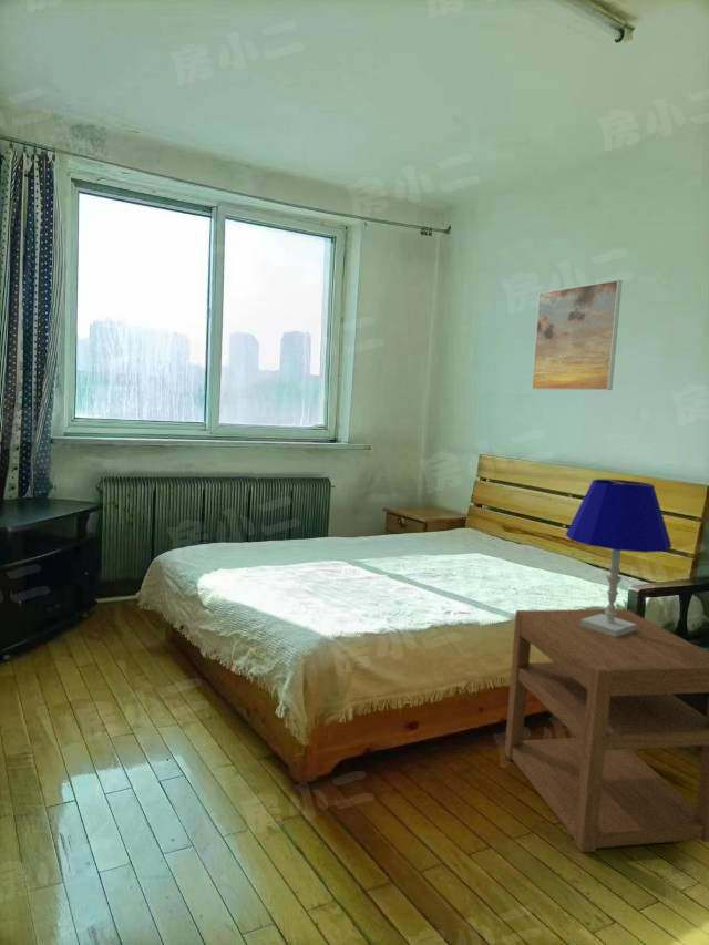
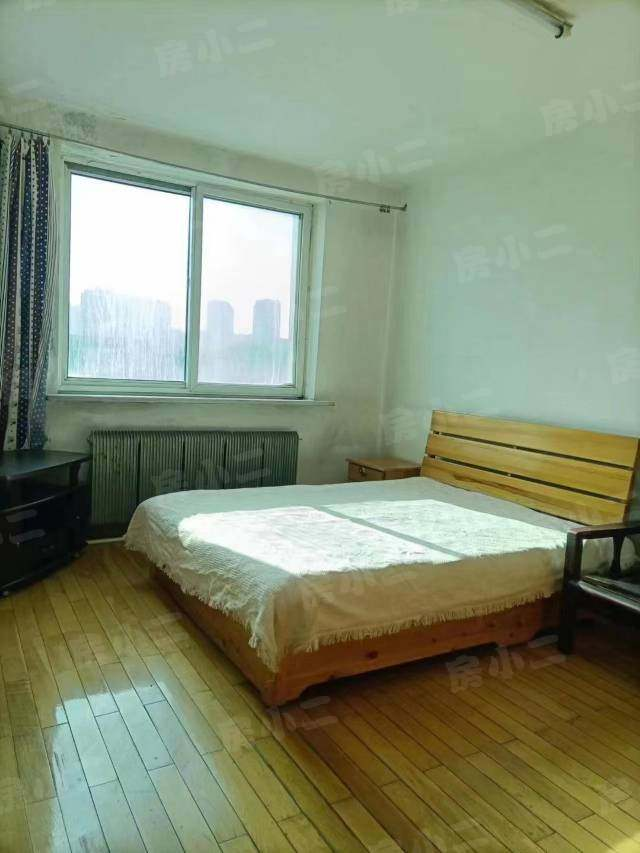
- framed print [531,279,623,391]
- table lamp [565,479,672,637]
- nightstand [504,608,709,853]
